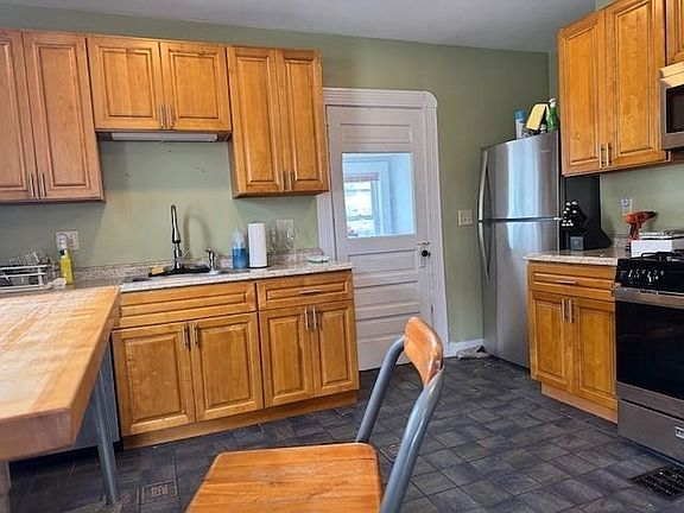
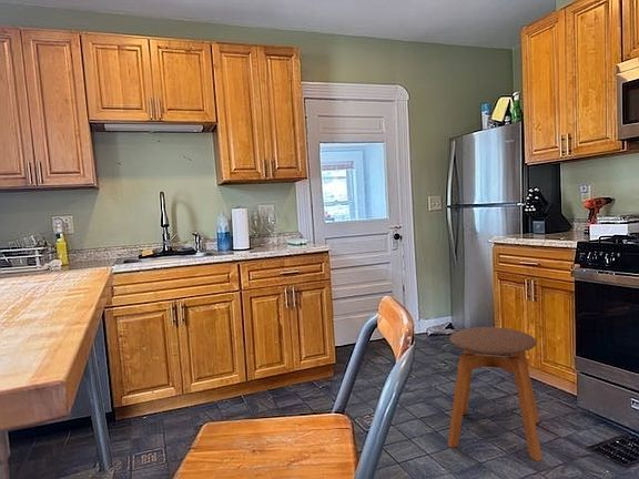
+ stool [447,326,544,462]
